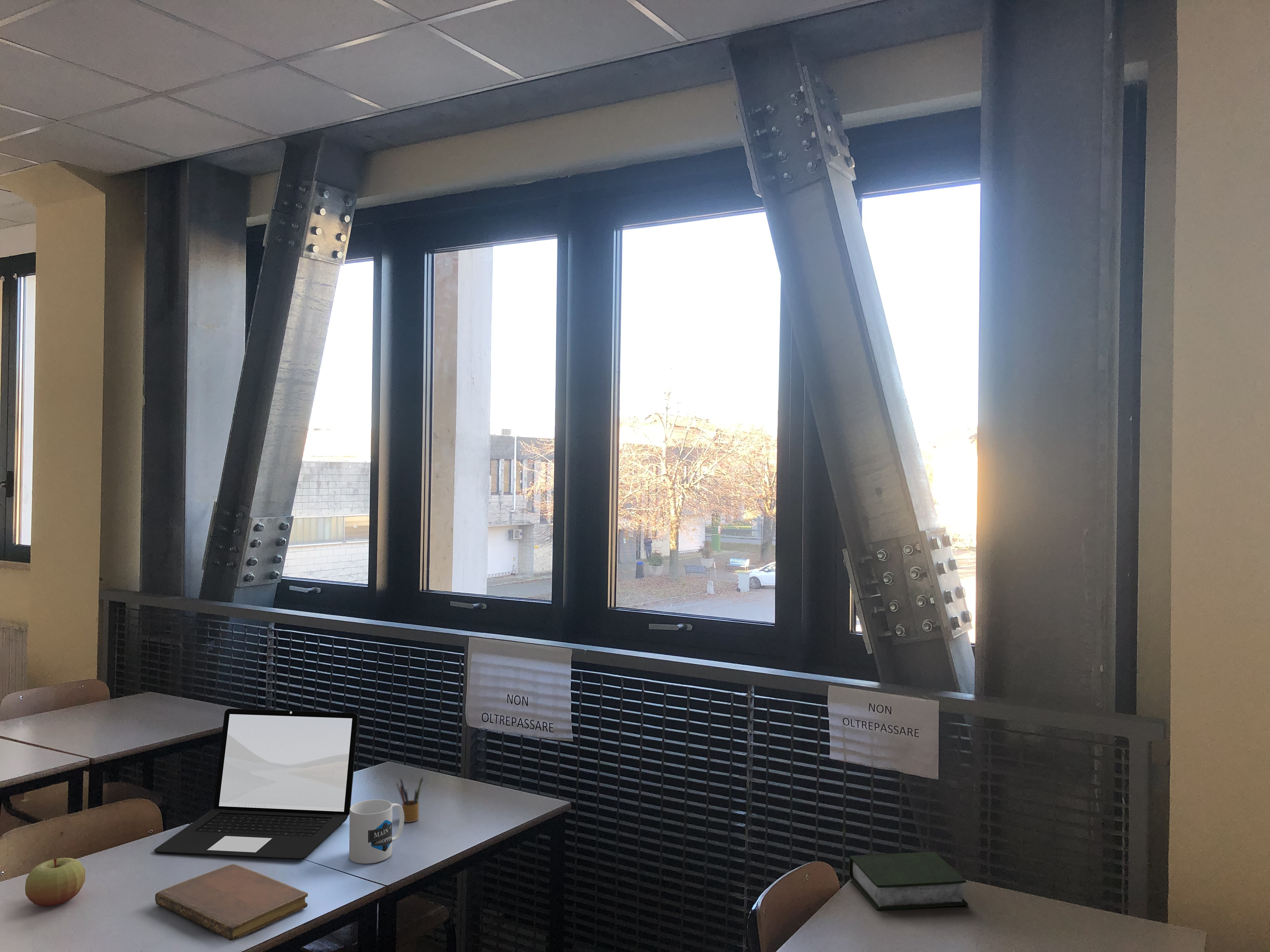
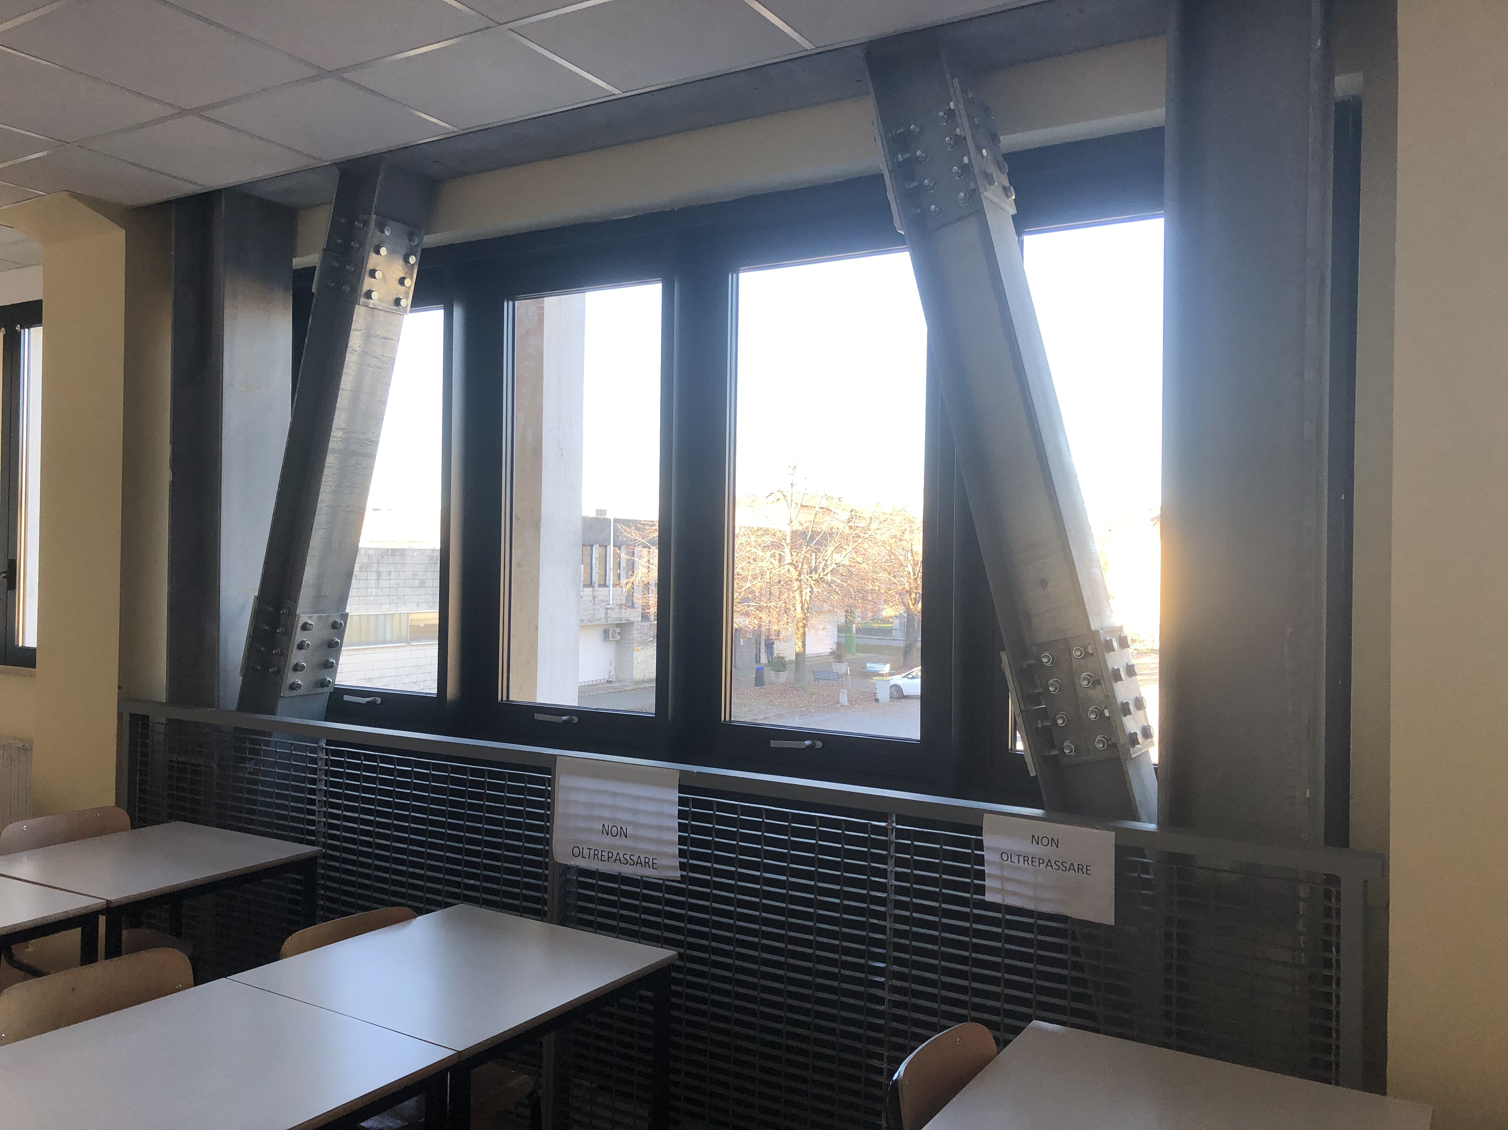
- laptop [154,708,359,860]
- pencil box [396,776,423,822]
- mug [349,799,404,864]
- apple [25,858,86,907]
- notebook [155,864,308,941]
- book [849,852,969,910]
